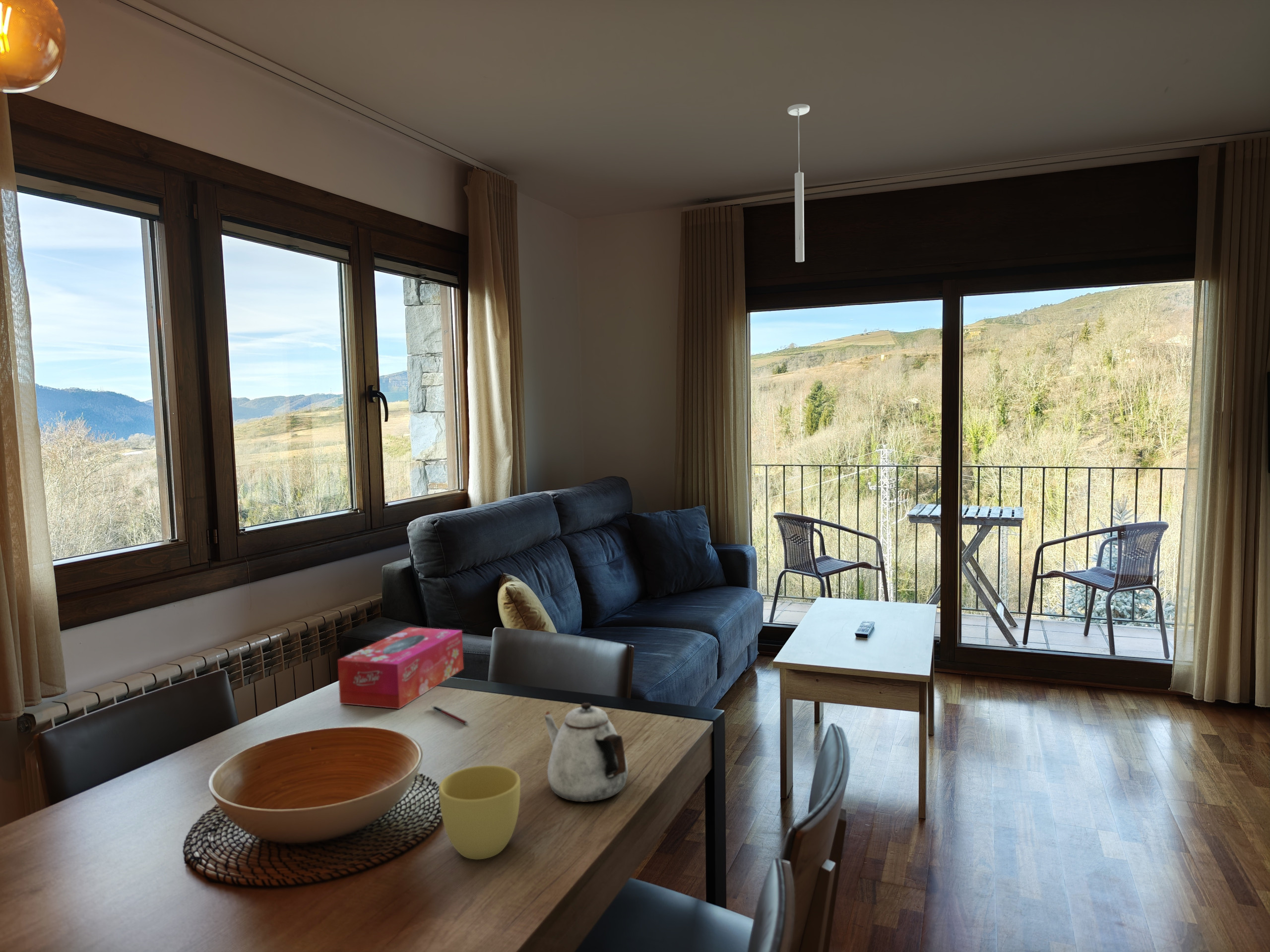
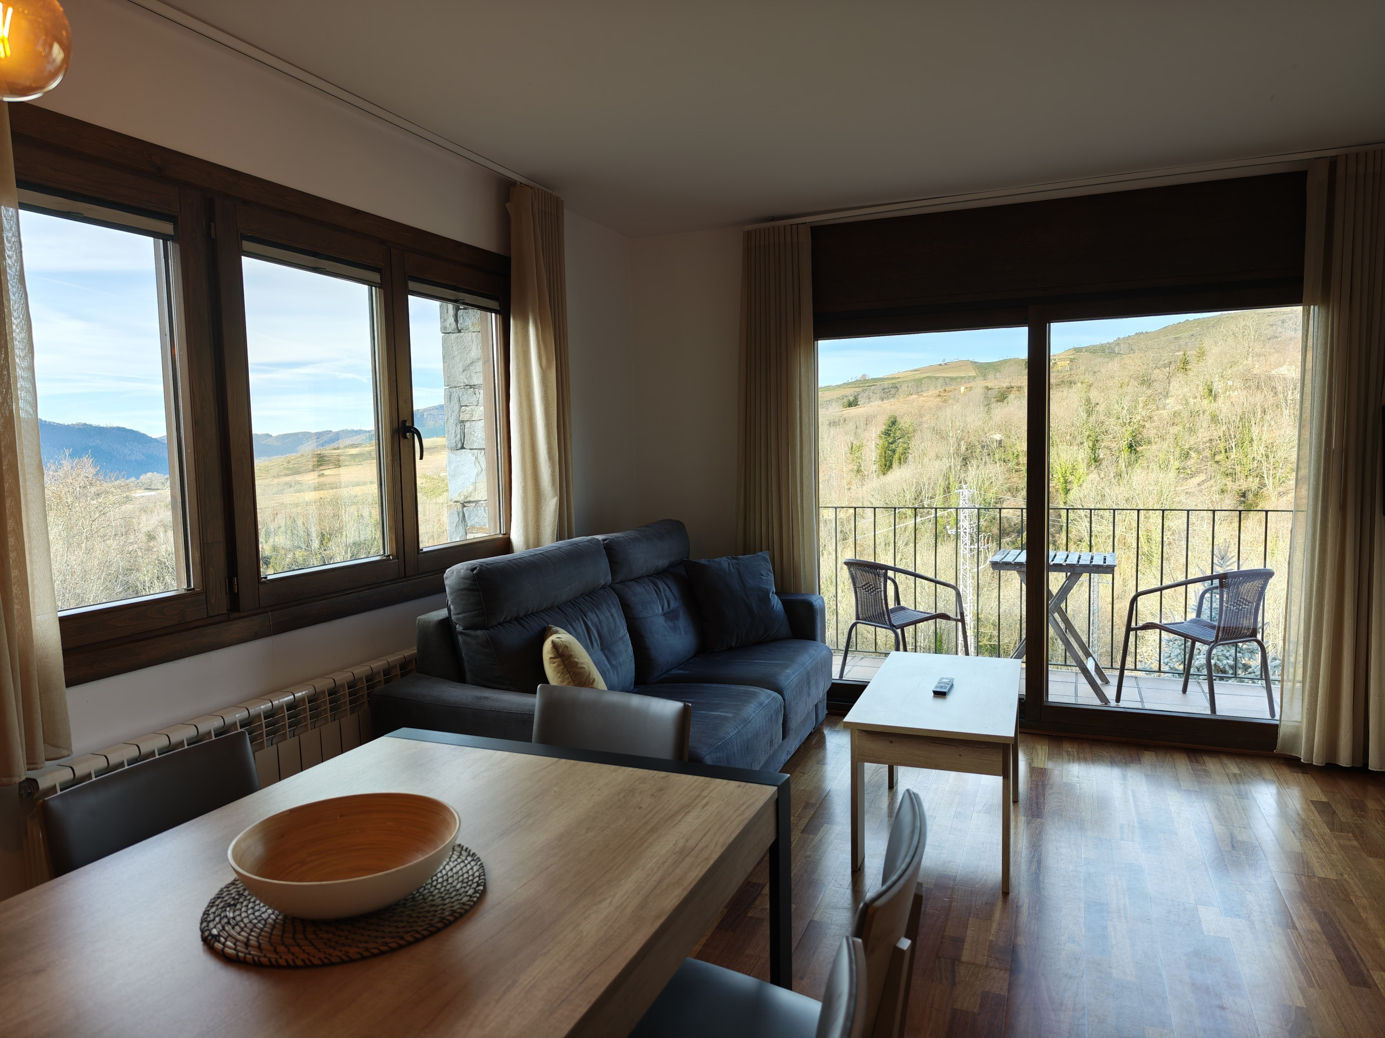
- teapot [543,702,629,802]
- tissue box [337,627,464,710]
- cup [438,765,521,860]
- pen [431,705,469,725]
- ceiling light [787,104,810,263]
